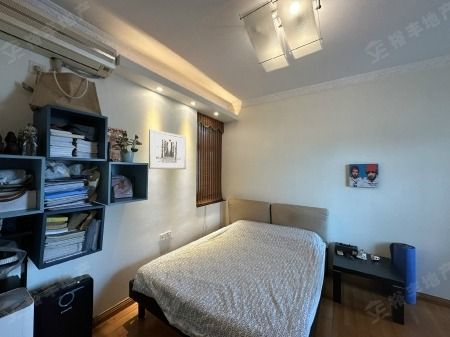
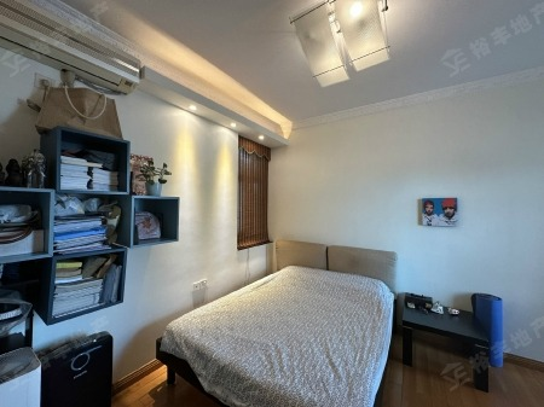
- wall art [148,128,187,170]
